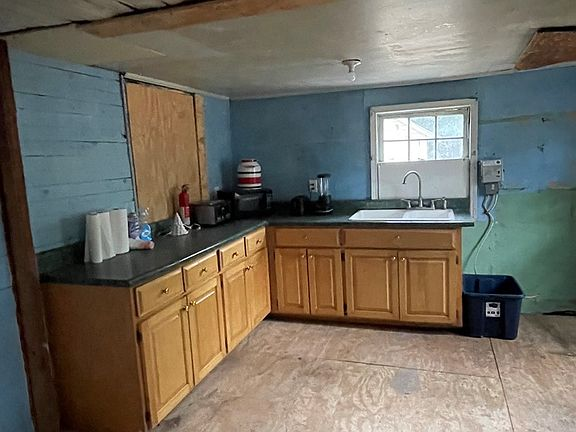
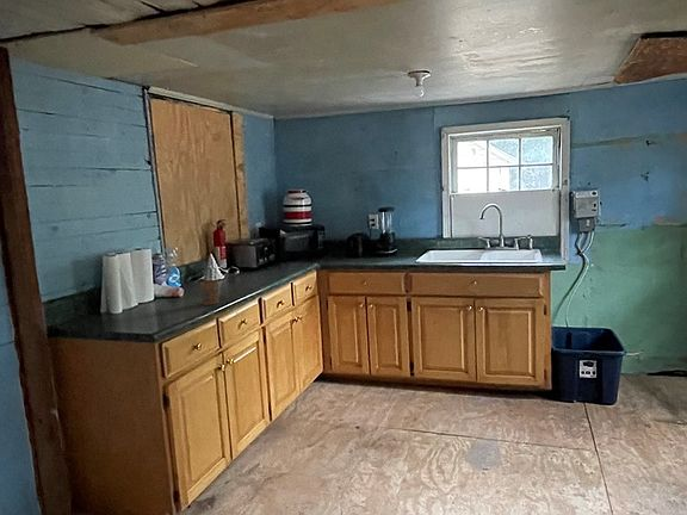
+ cup [199,280,221,306]
